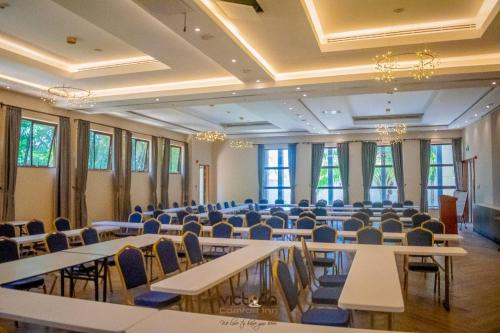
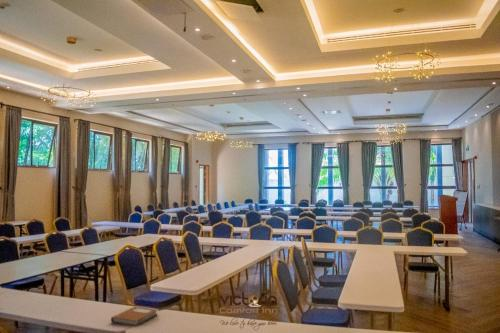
+ notebook [110,305,159,327]
